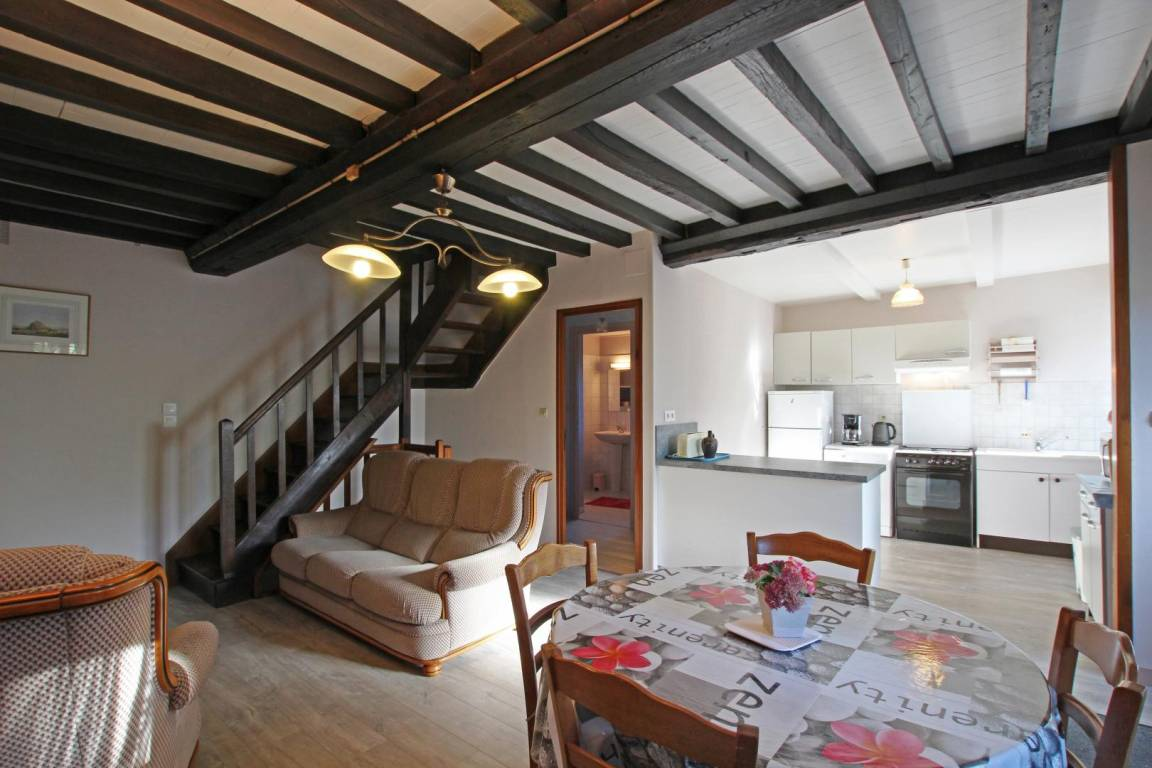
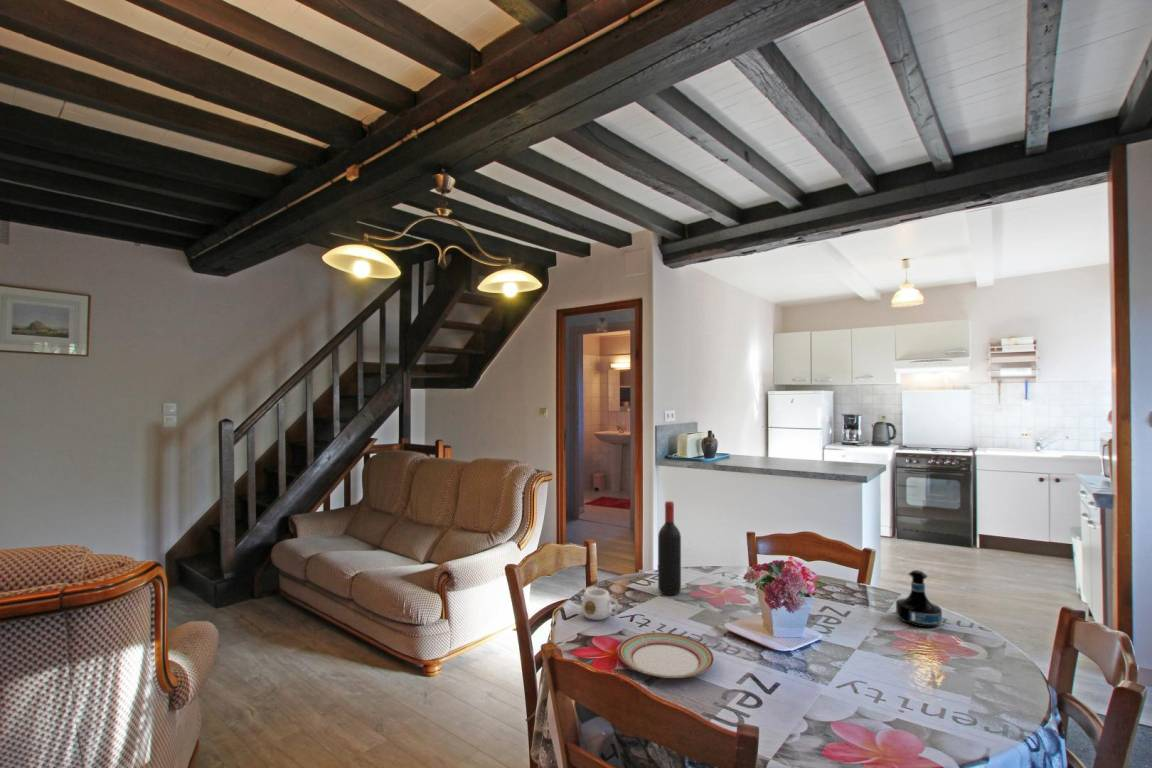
+ plate [617,632,715,679]
+ wine bottle [657,500,682,596]
+ tequila bottle [895,569,943,629]
+ mug [580,587,620,621]
